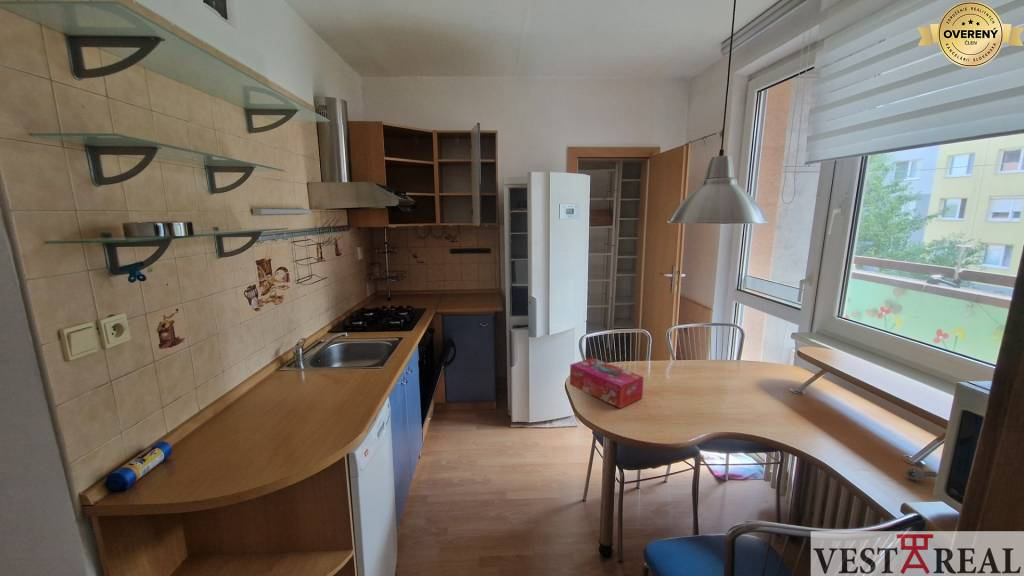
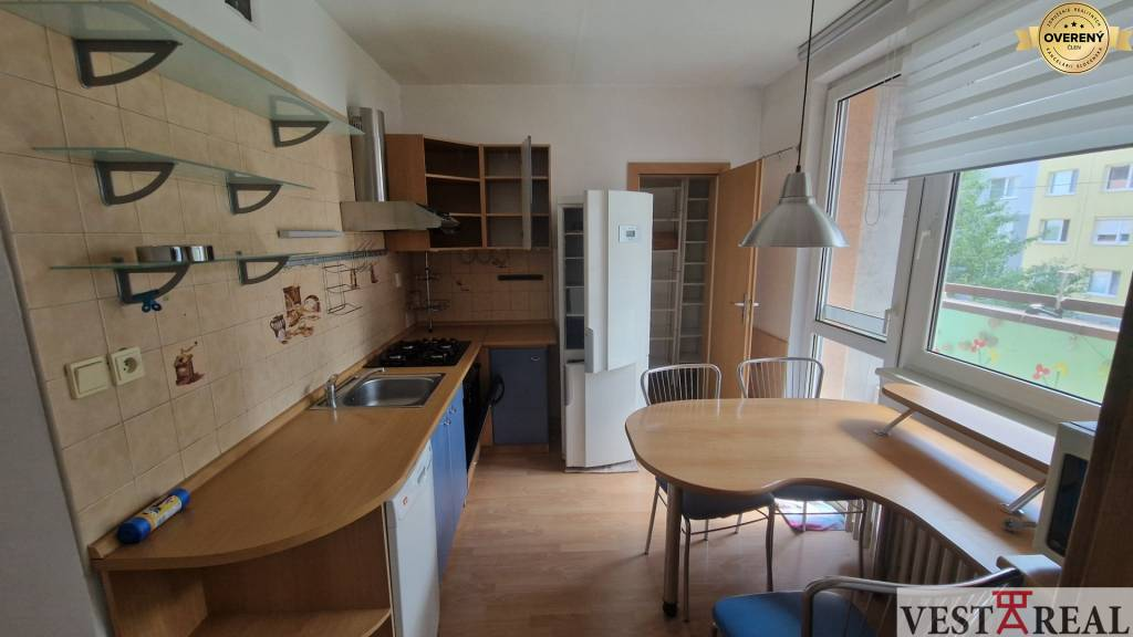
- tissue box [569,357,644,409]
